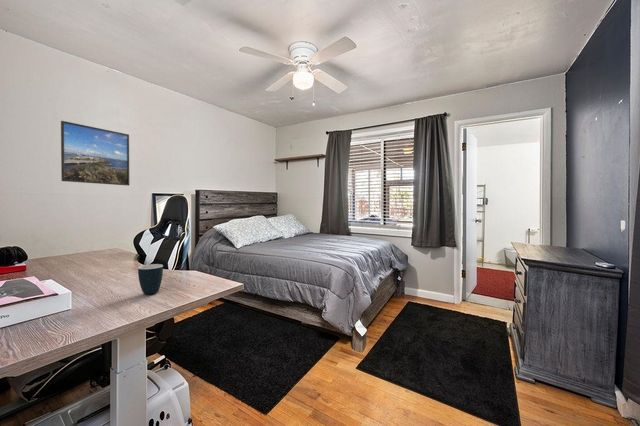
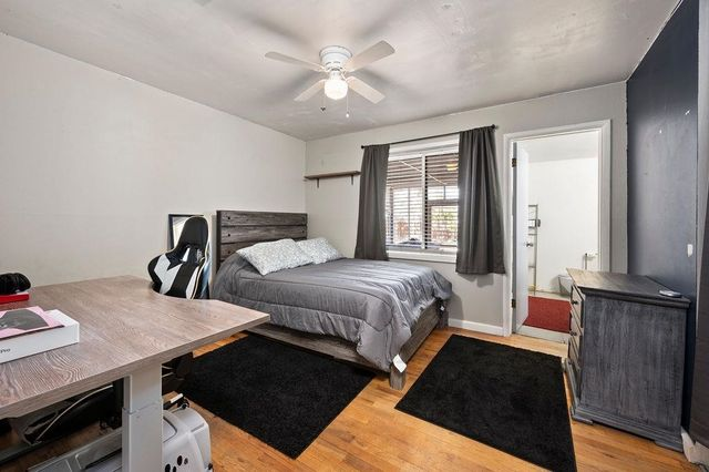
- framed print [60,120,130,186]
- mug [137,263,164,295]
